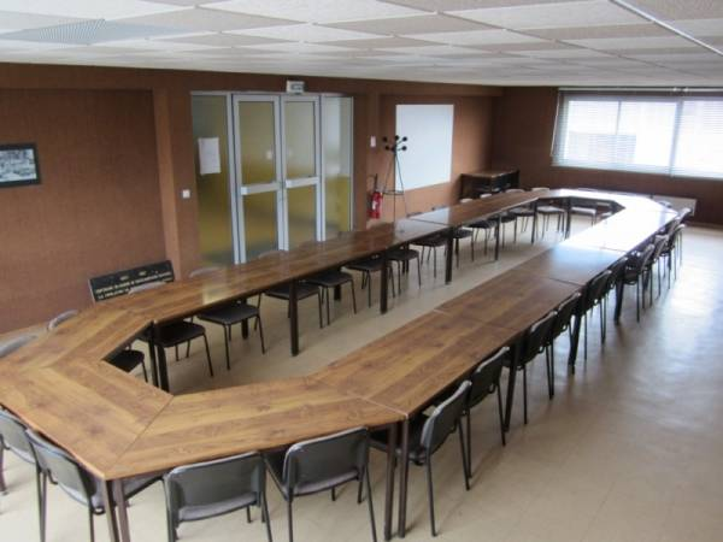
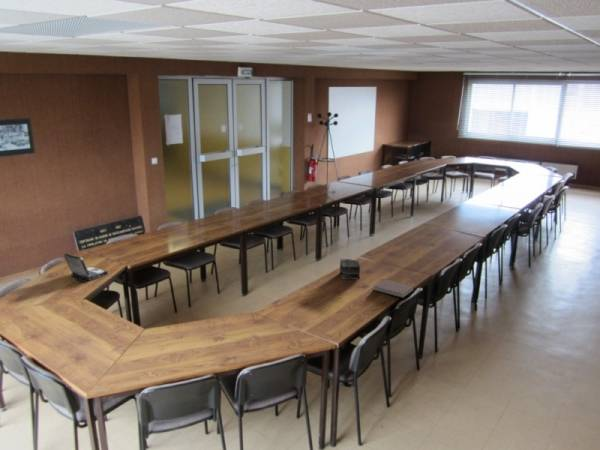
+ laptop [62,252,109,284]
+ architectural model [339,258,361,280]
+ notebook [372,278,415,299]
